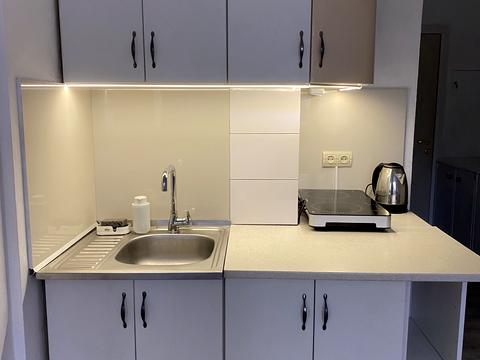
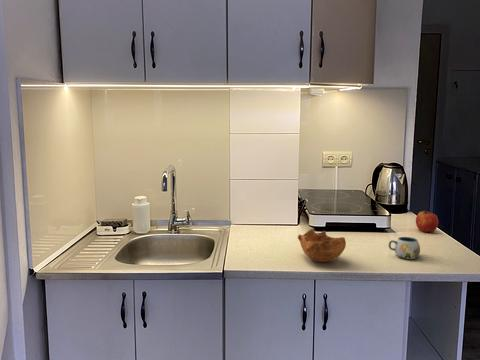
+ bowl [297,229,347,263]
+ apple [415,209,439,233]
+ mug [388,236,421,260]
